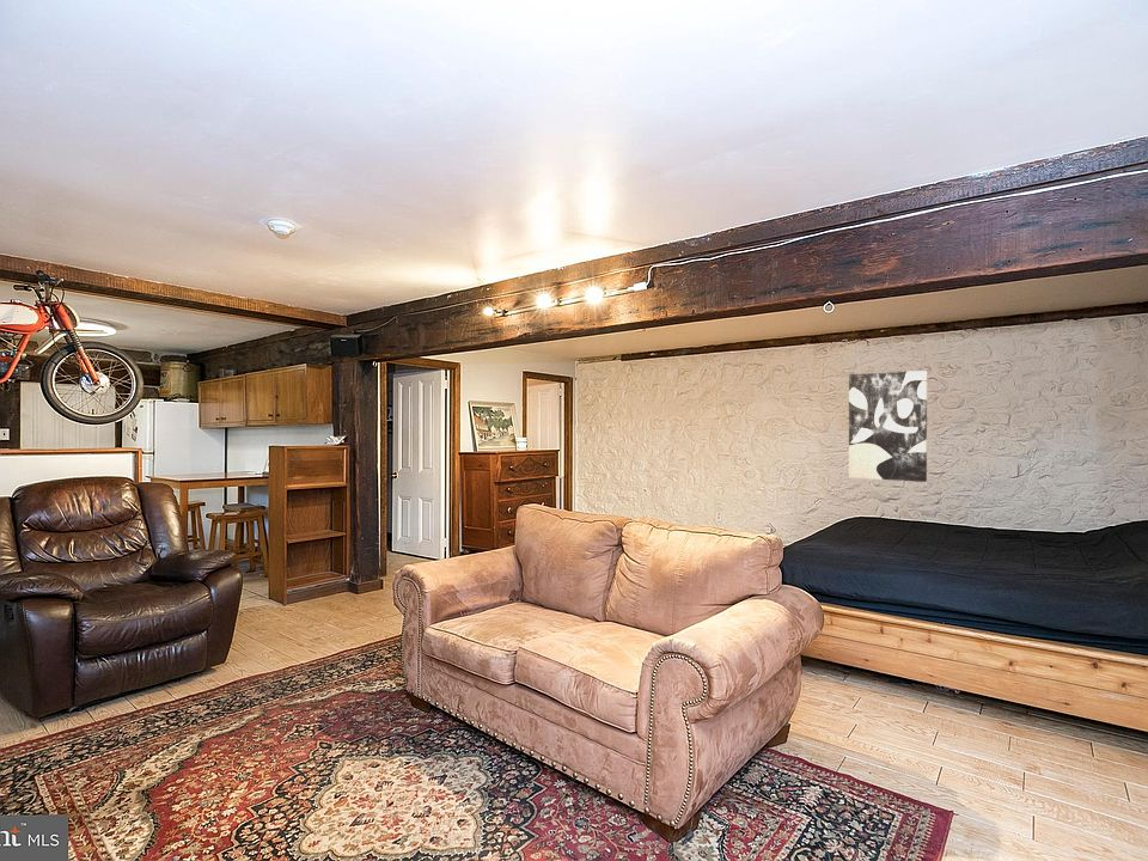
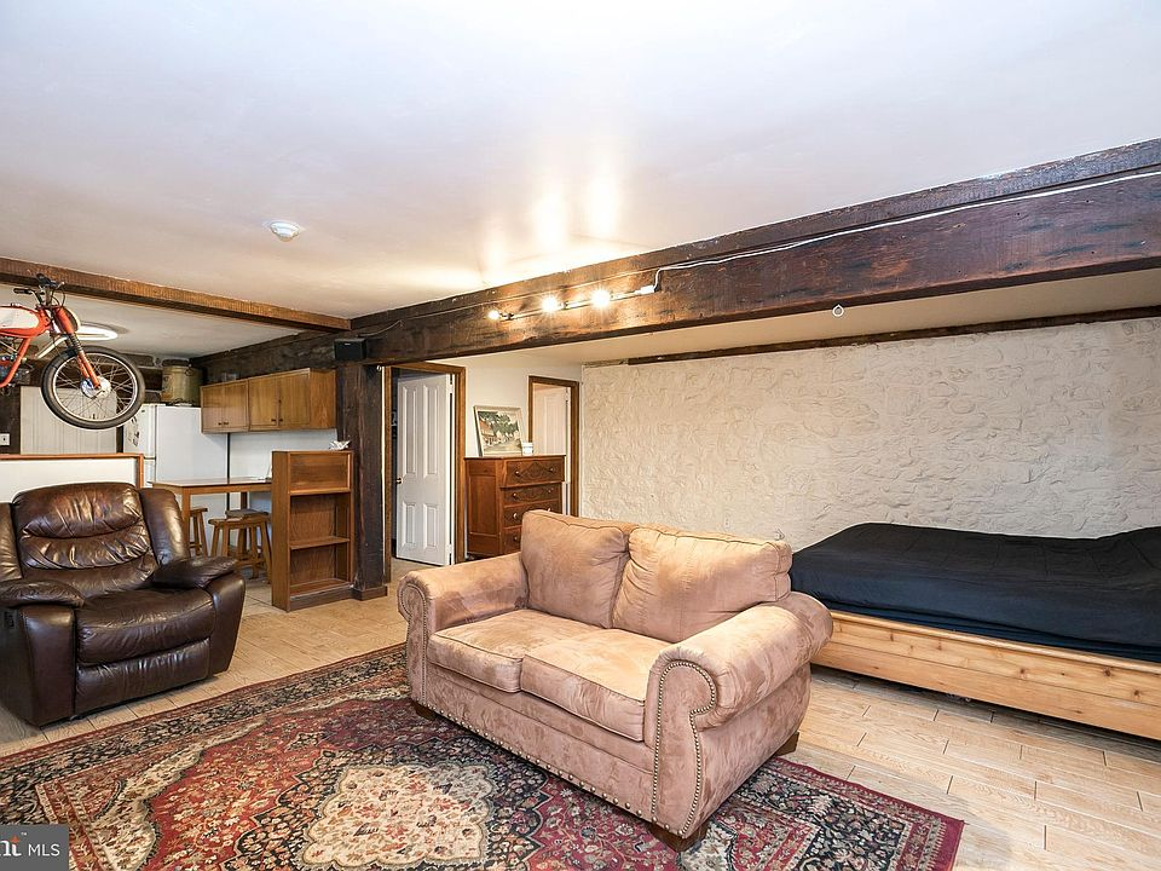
- wall art [848,370,928,483]
